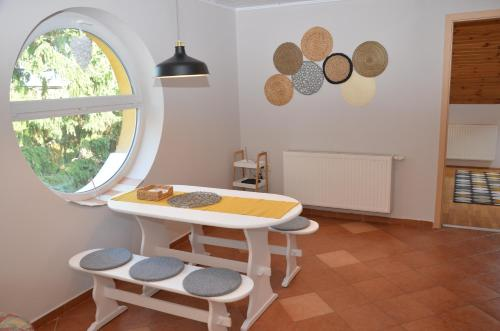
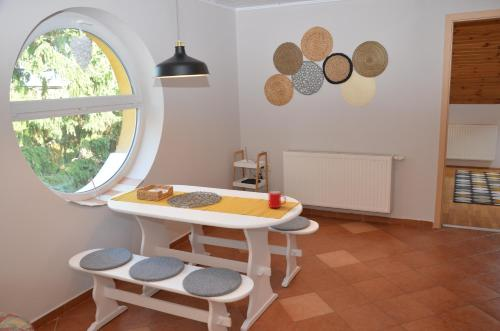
+ cup [268,190,287,209]
